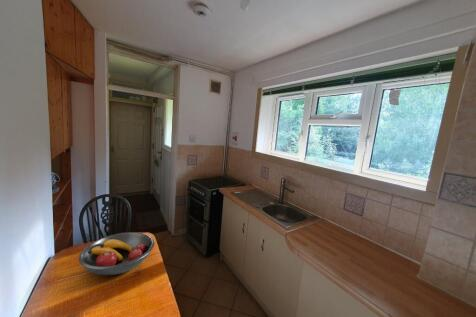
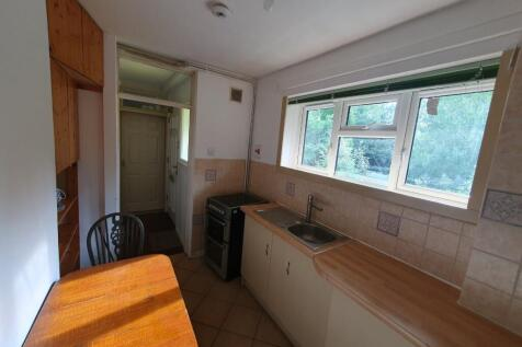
- fruit bowl [78,231,155,276]
